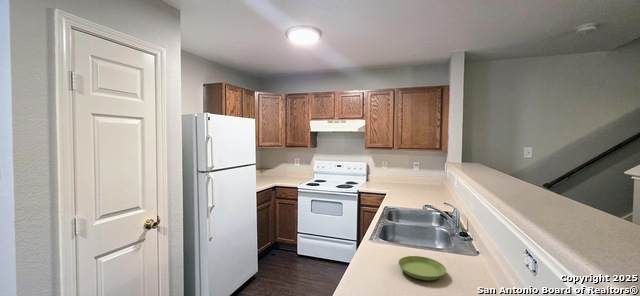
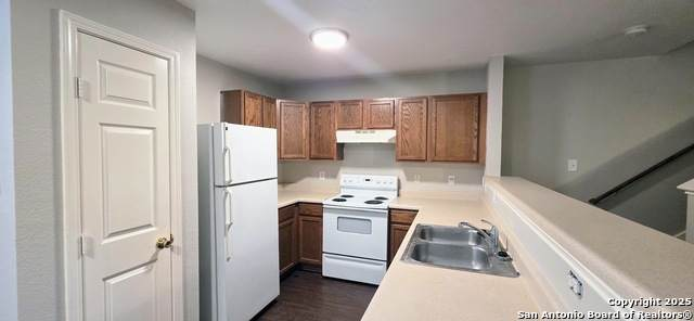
- saucer [397,255,447,281]
